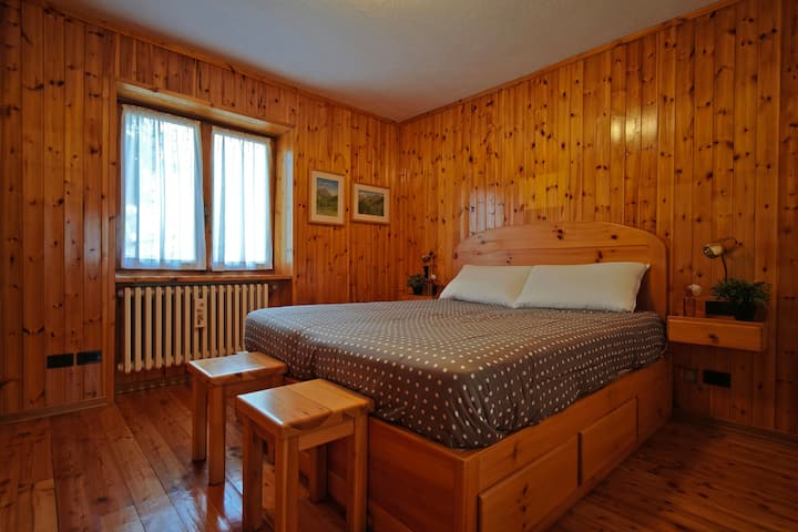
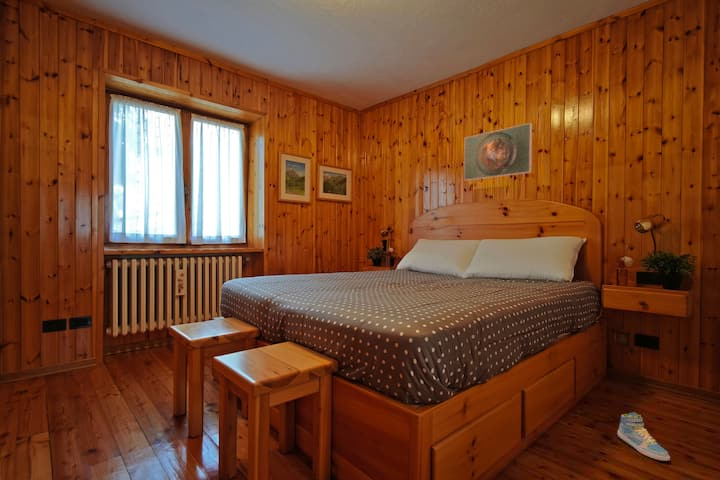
+ sneaker [616,411,671,462]
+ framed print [463,122,533,182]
